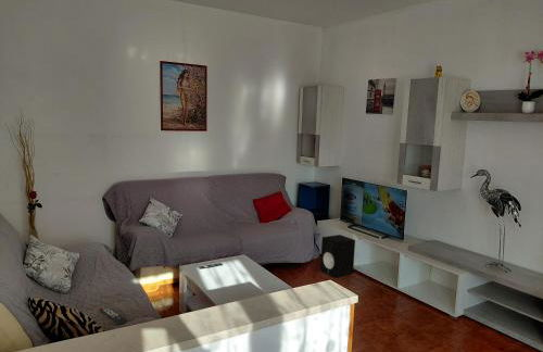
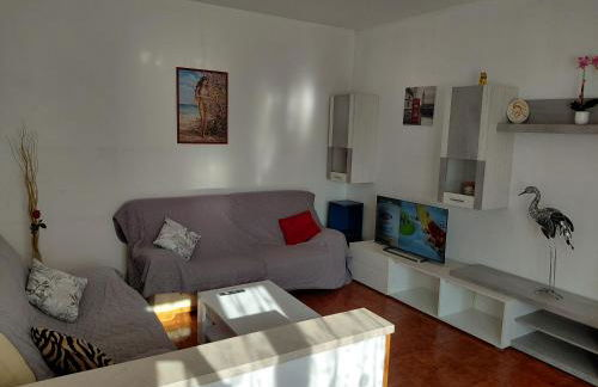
- speaker [319,234,356,278]
- remote control [99,305,127,326]
